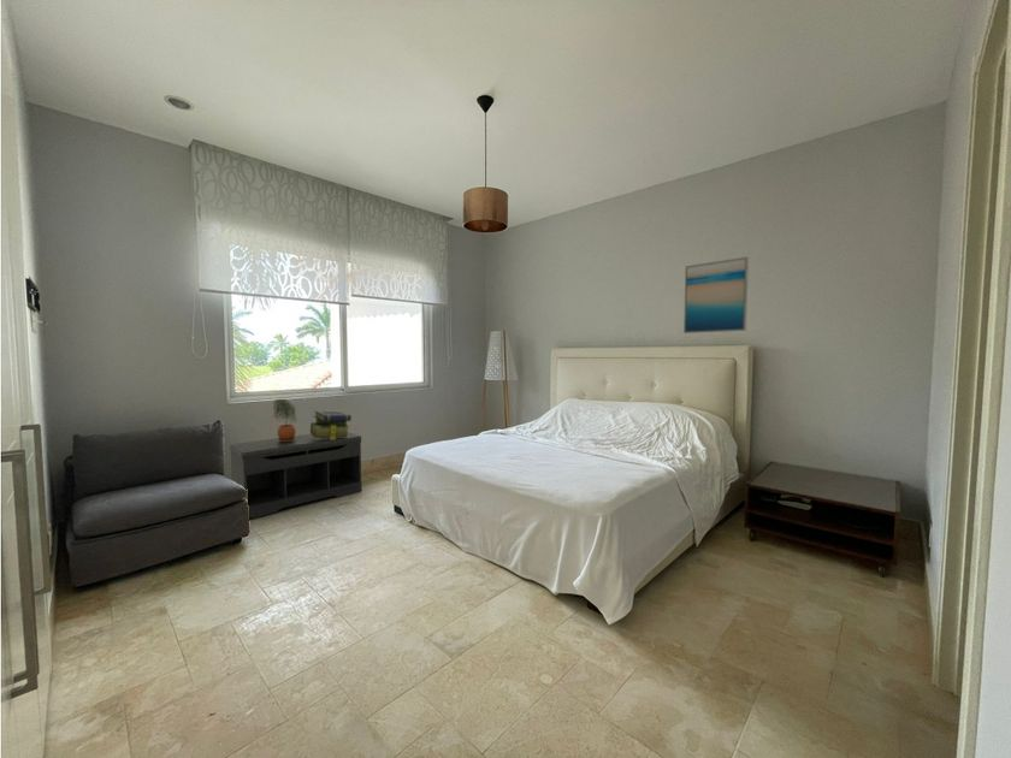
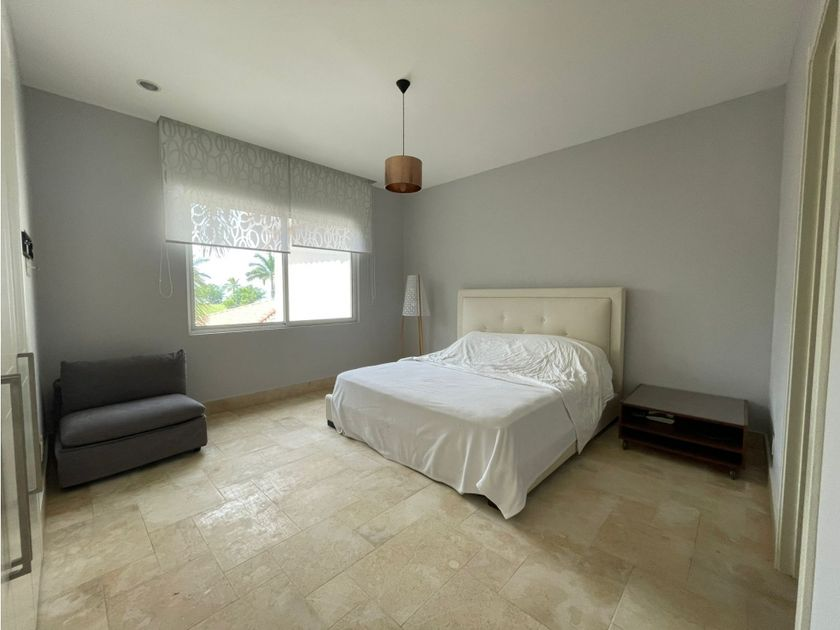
- wall art [682,255,750,334]
- stack of books [309,410,353,439]
- potted plant [271,398,297,442]
- bench [229,431,362,520]
